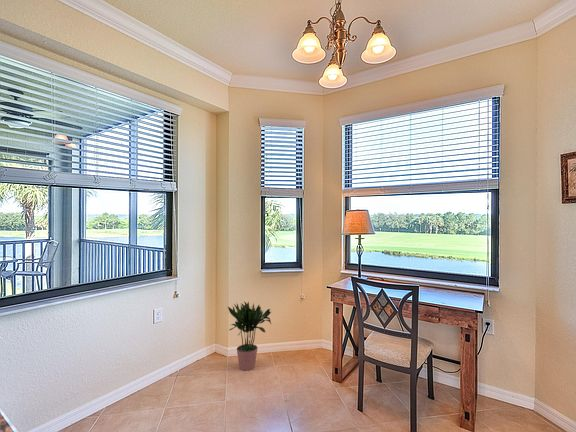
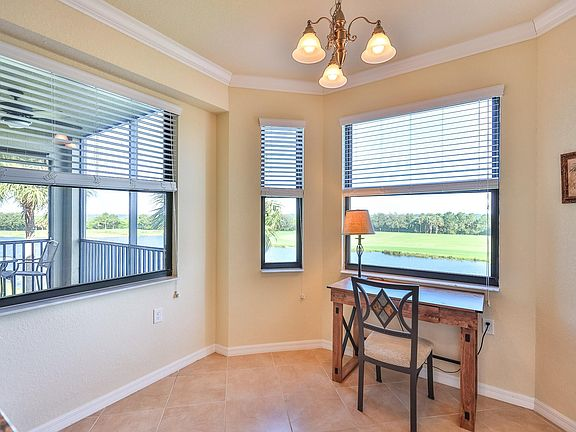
- potted plant [227,301,272,372]
